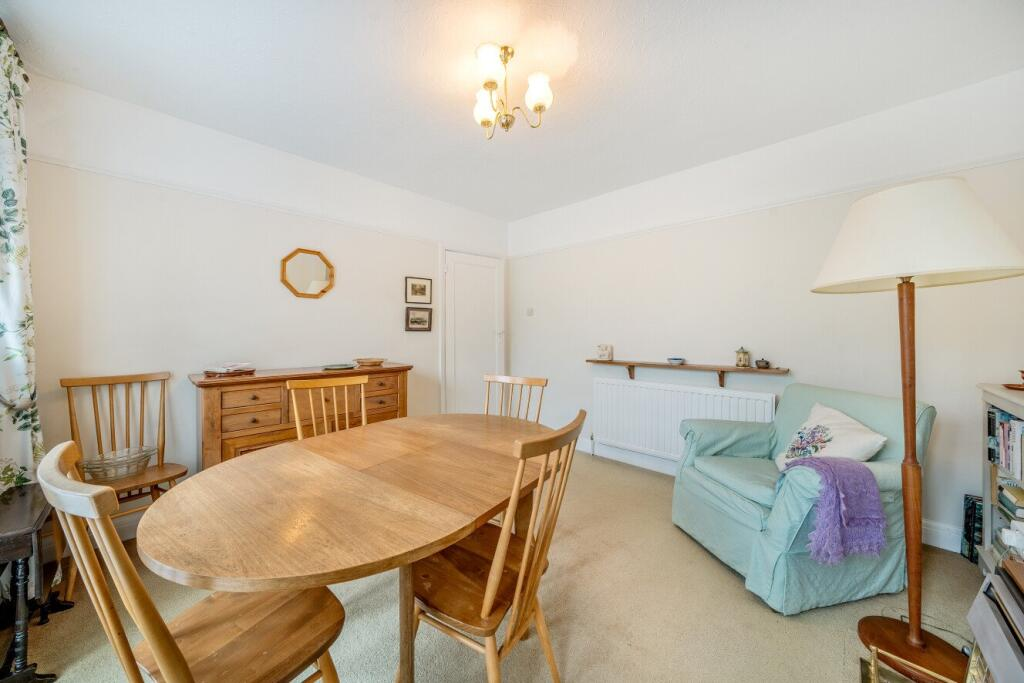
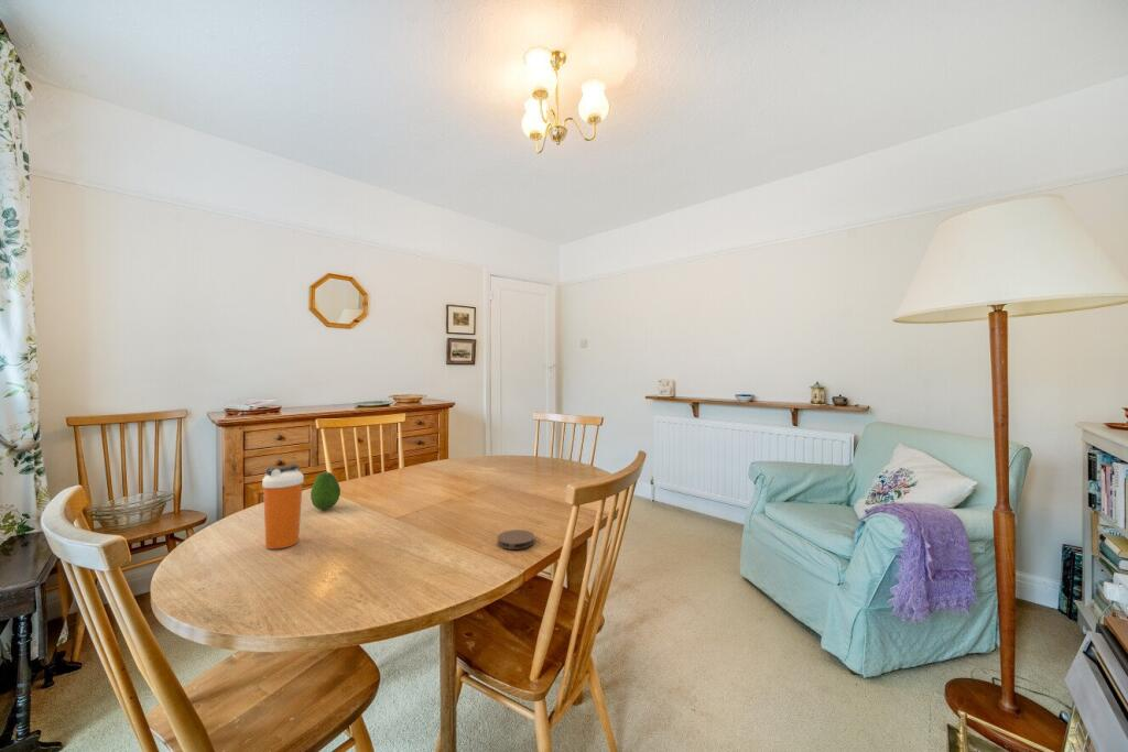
+ shaker bottle [261,464,305,551]
+ coaster [497,528,535,551]
+ fruit [310,471,341,511]
